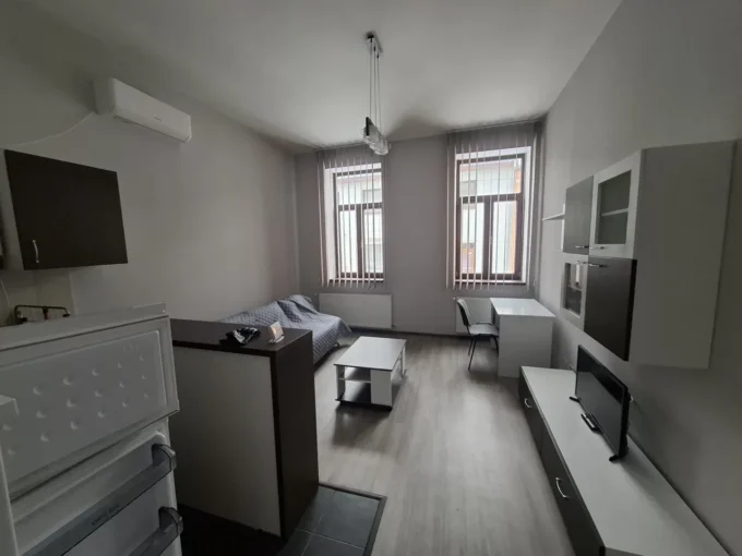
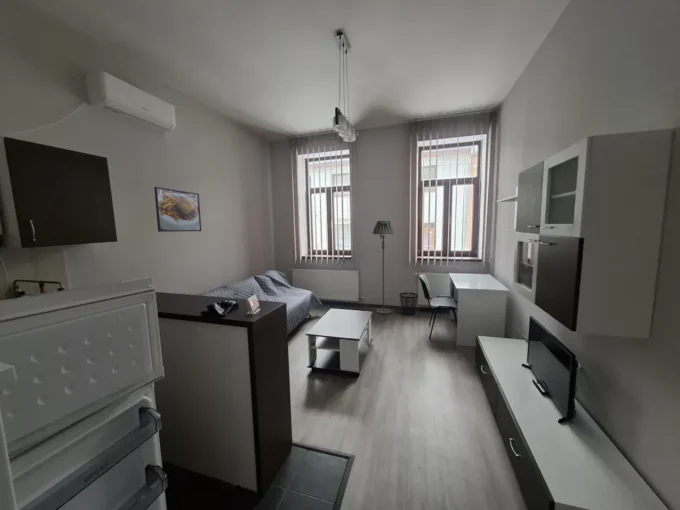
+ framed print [153,186,202,233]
+ wastebasket [399,292,419,315]
+ floor lamp [372,220,395,315]
